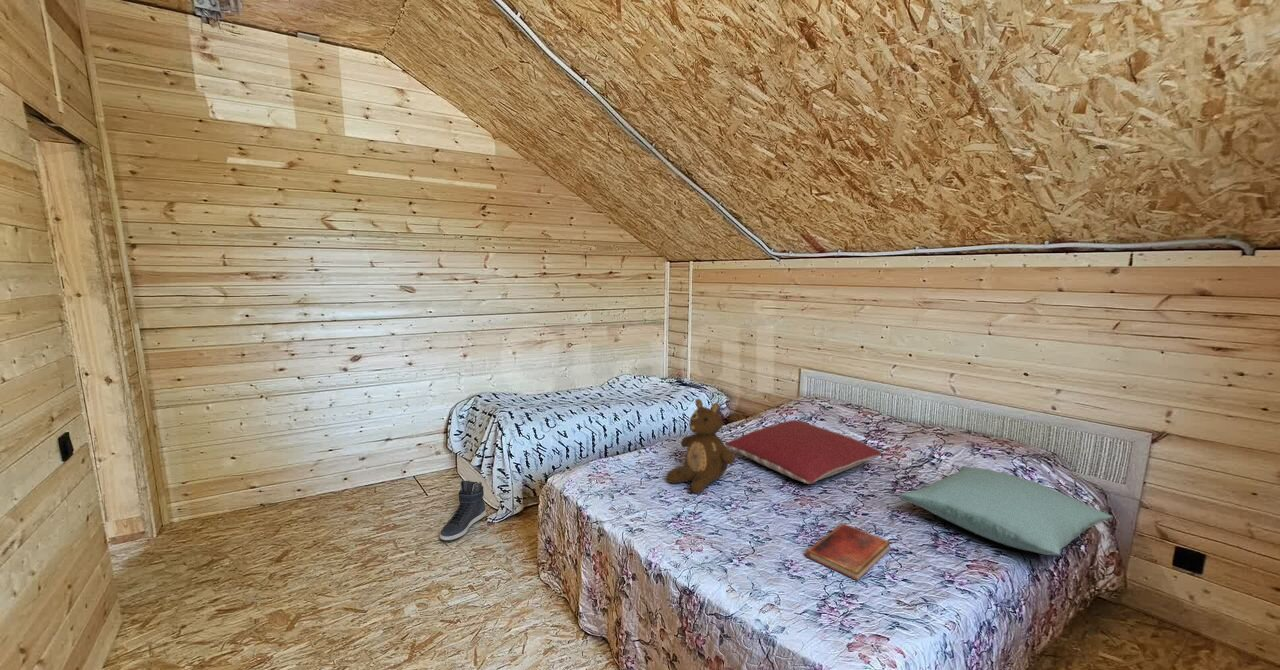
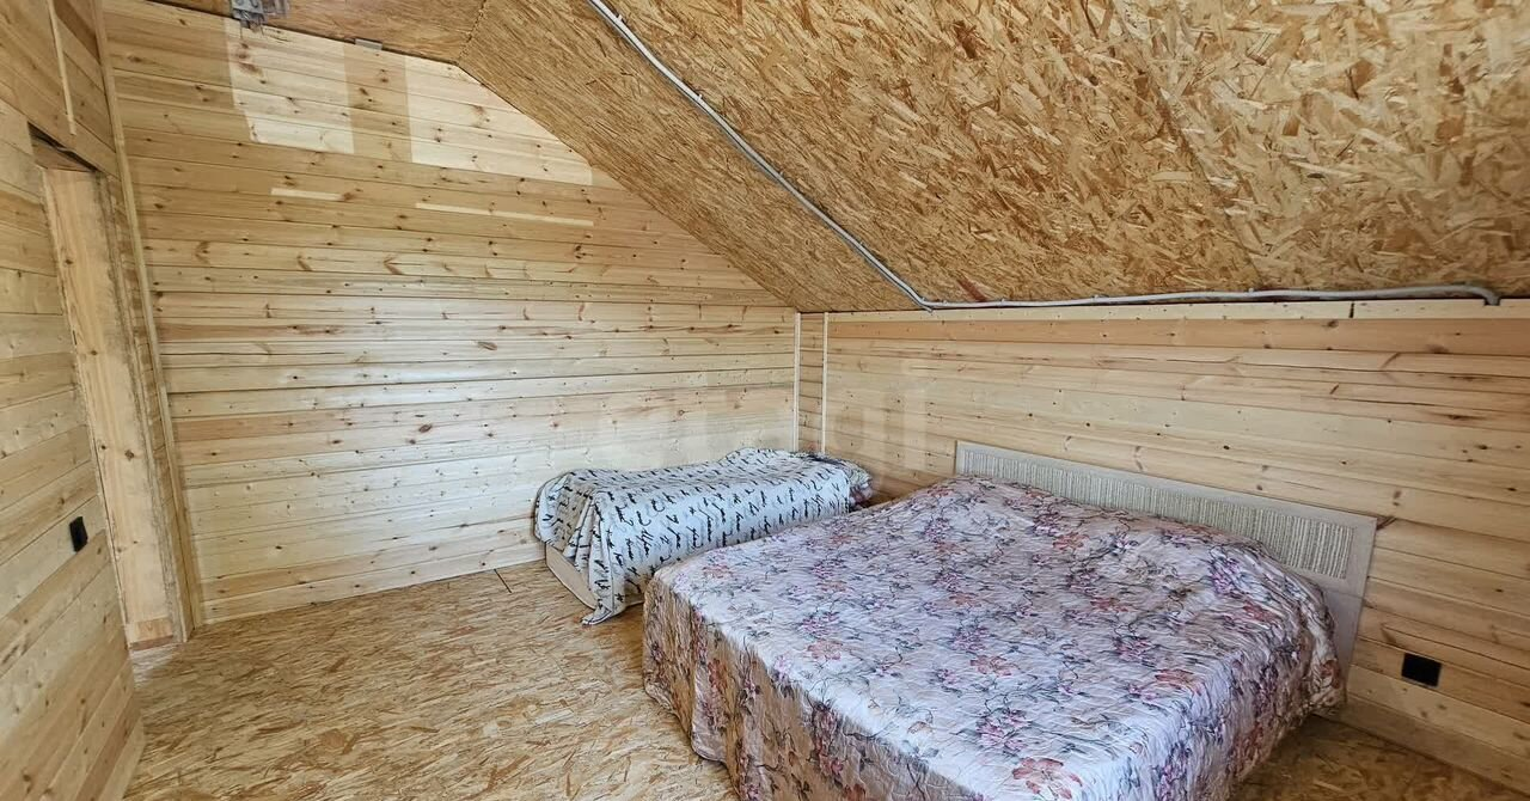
- pillow [724,419,883,485]
- sneaker [439,479,487,542]
- diary [804,522,892,582]
- pillow [898,465,1114,556]
- teddy bear [666,398,736,495]
